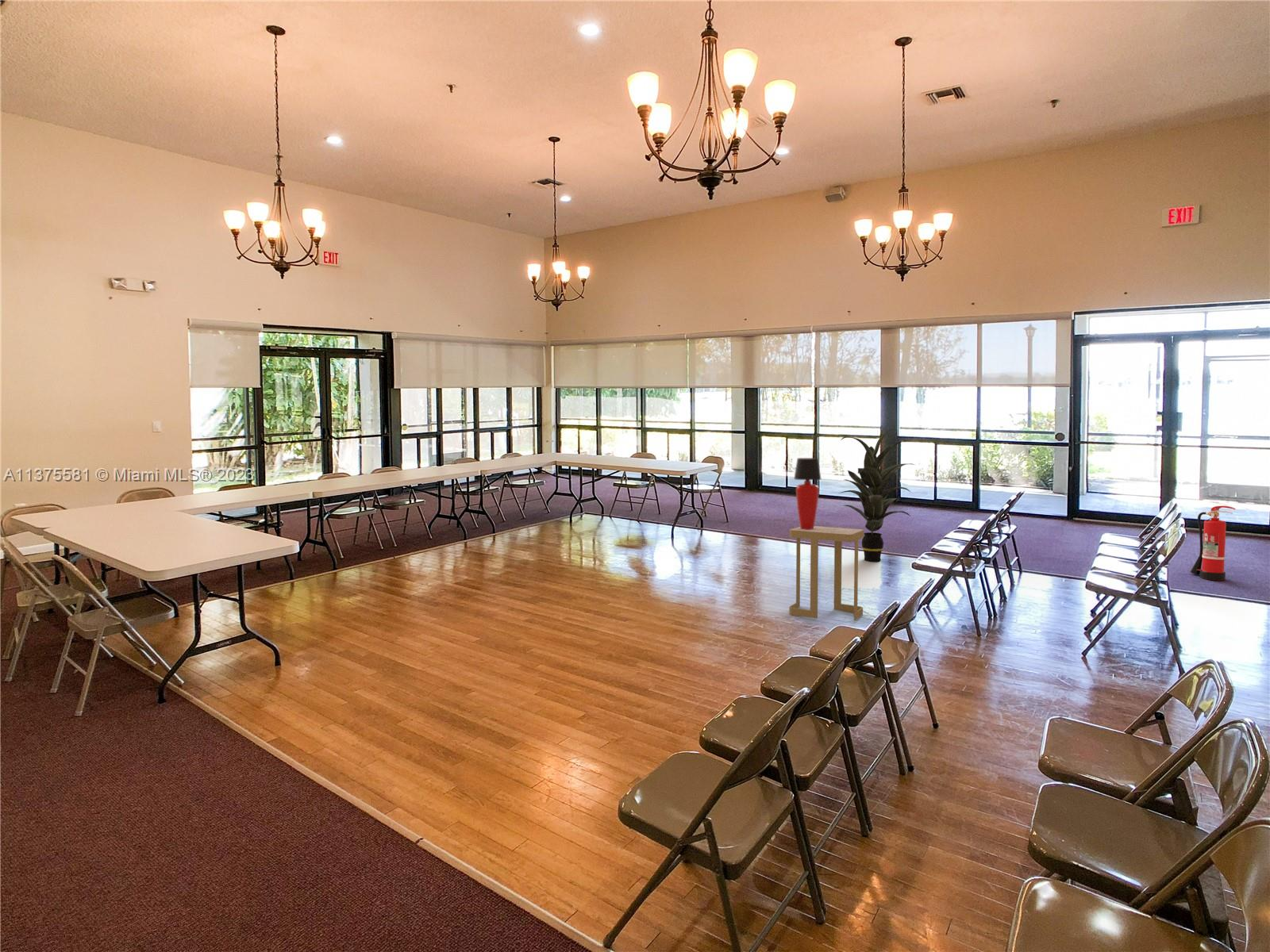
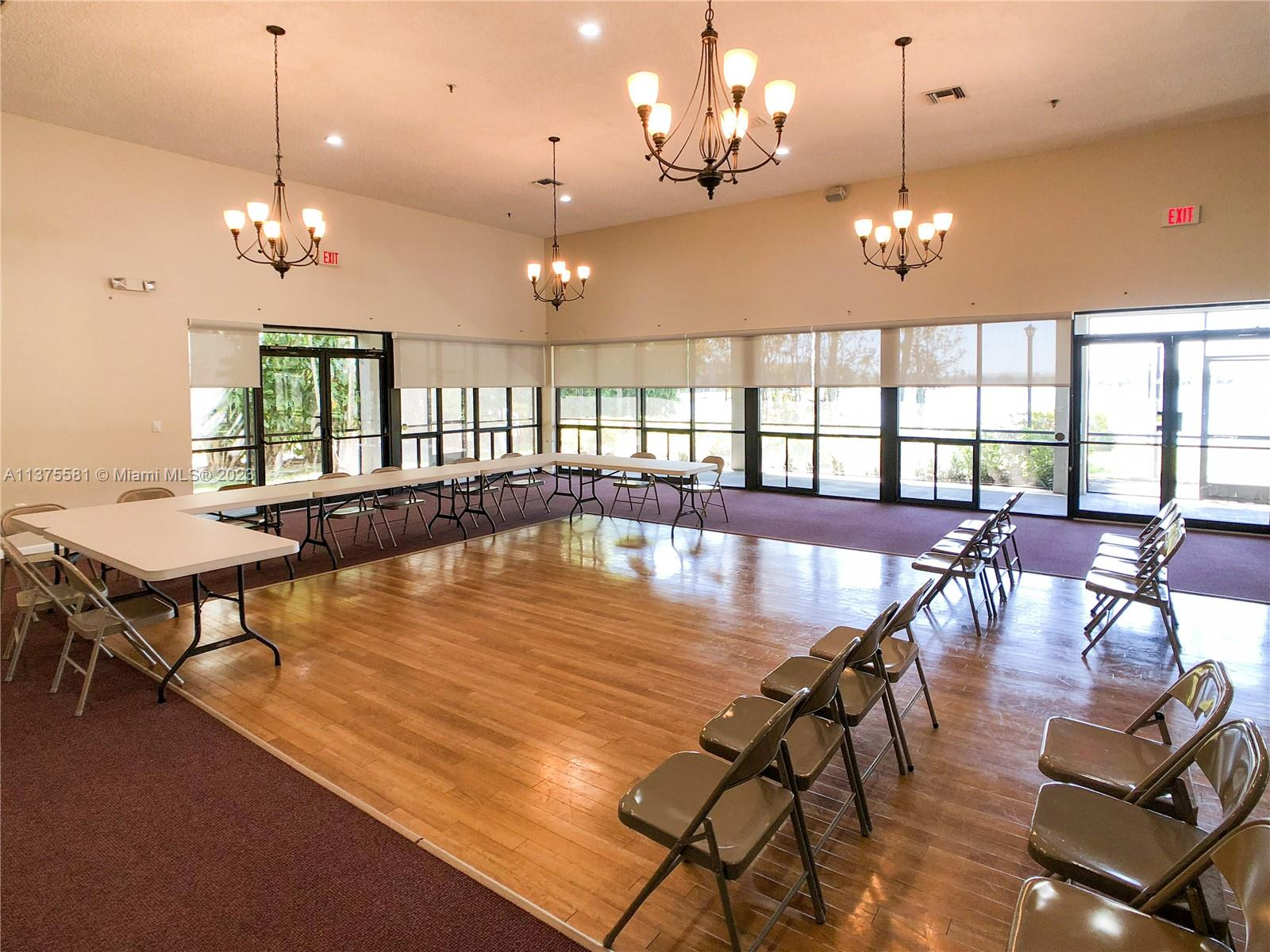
- table lamp [793,457,822,530]
- indoor plant [838,428,915,562]
- side table [788,525,864,621]
- fire extinguisher [1190,505,1236,582]
